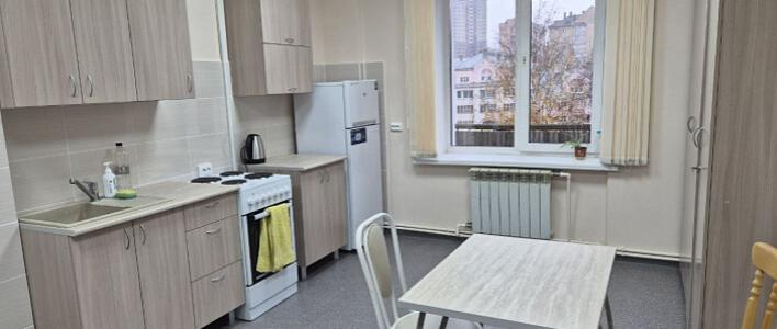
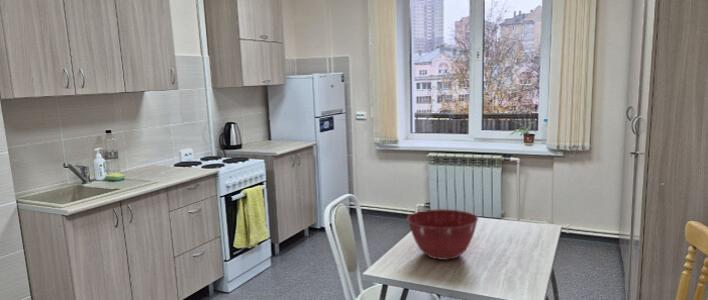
+ mixing bowl [406,208,479,261]
